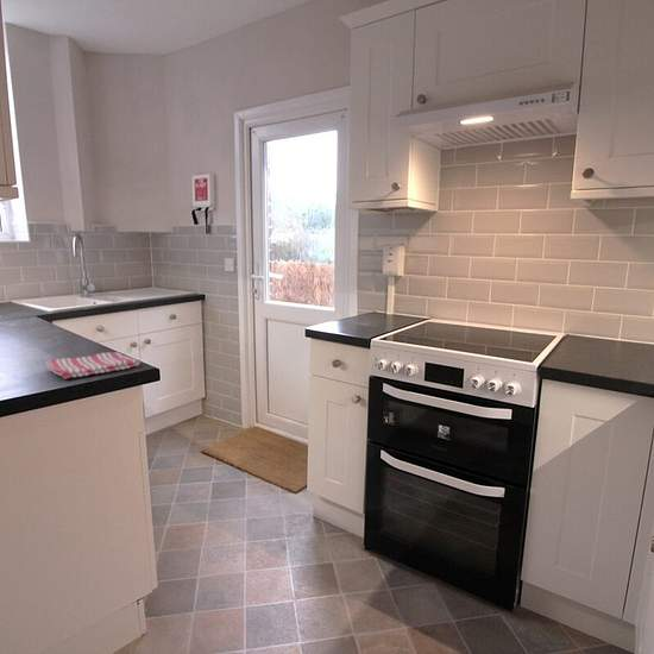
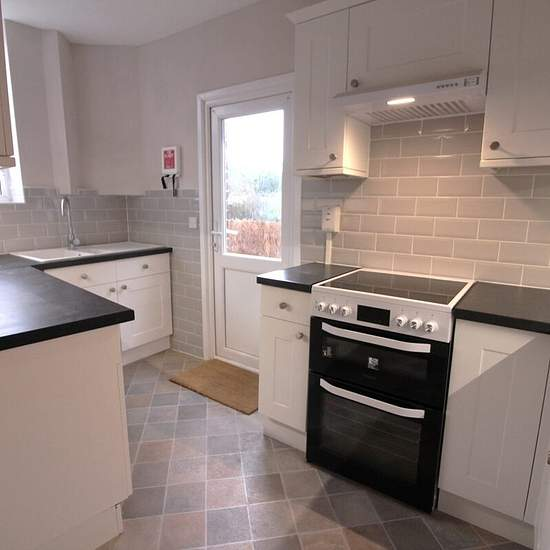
- dish towel [45,351,142,381]
